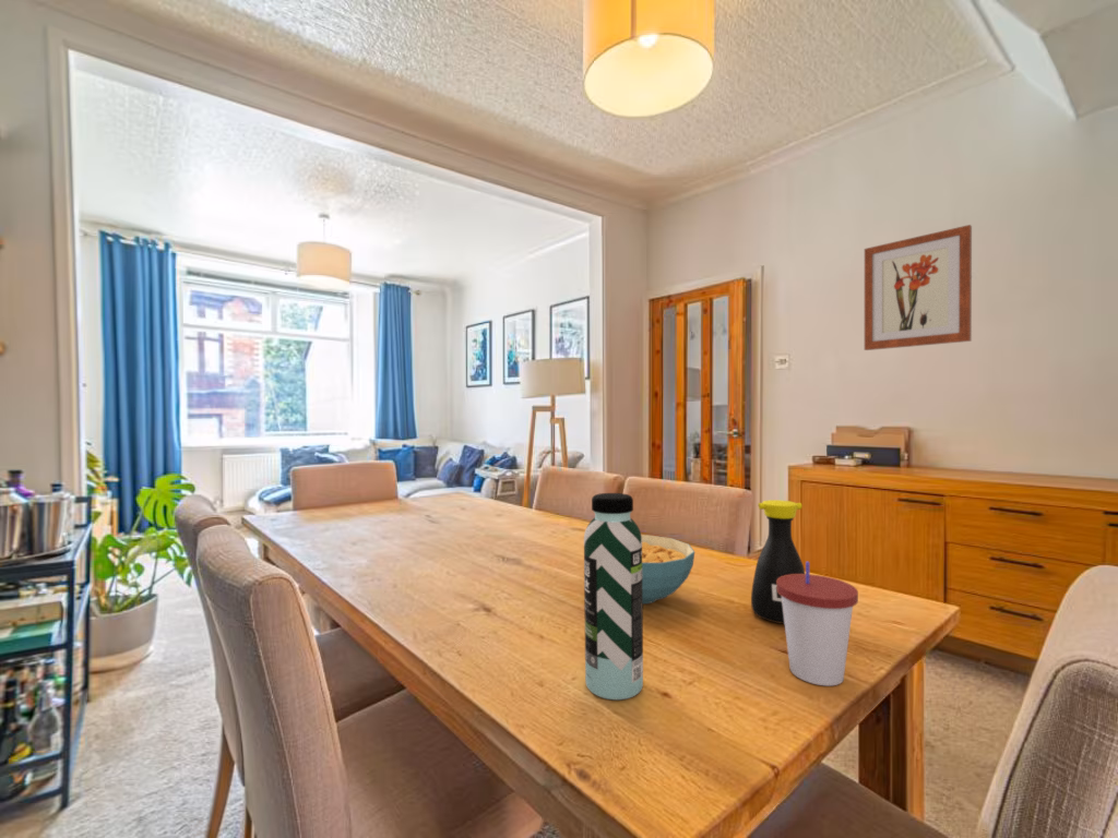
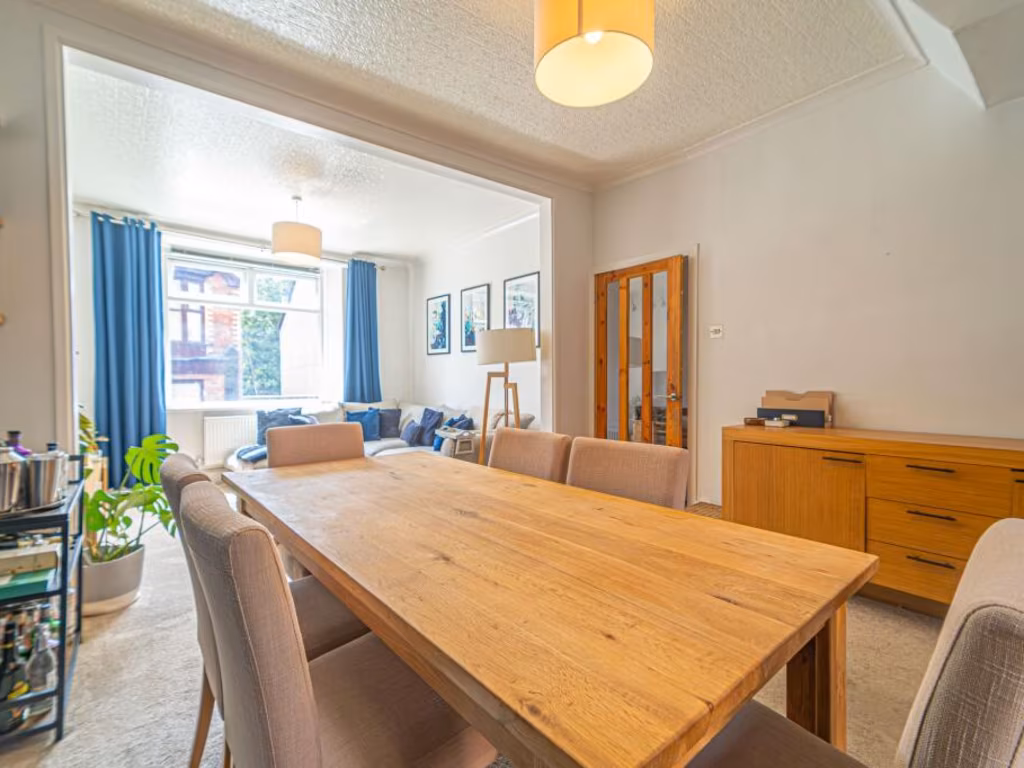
- cereal bowl [641,534,695,604]
- water bottle [583,492,644,701]
- wall art [864,224,973,351]
- bottle [750,499,806,625]
- cup [776,561,859,686]
